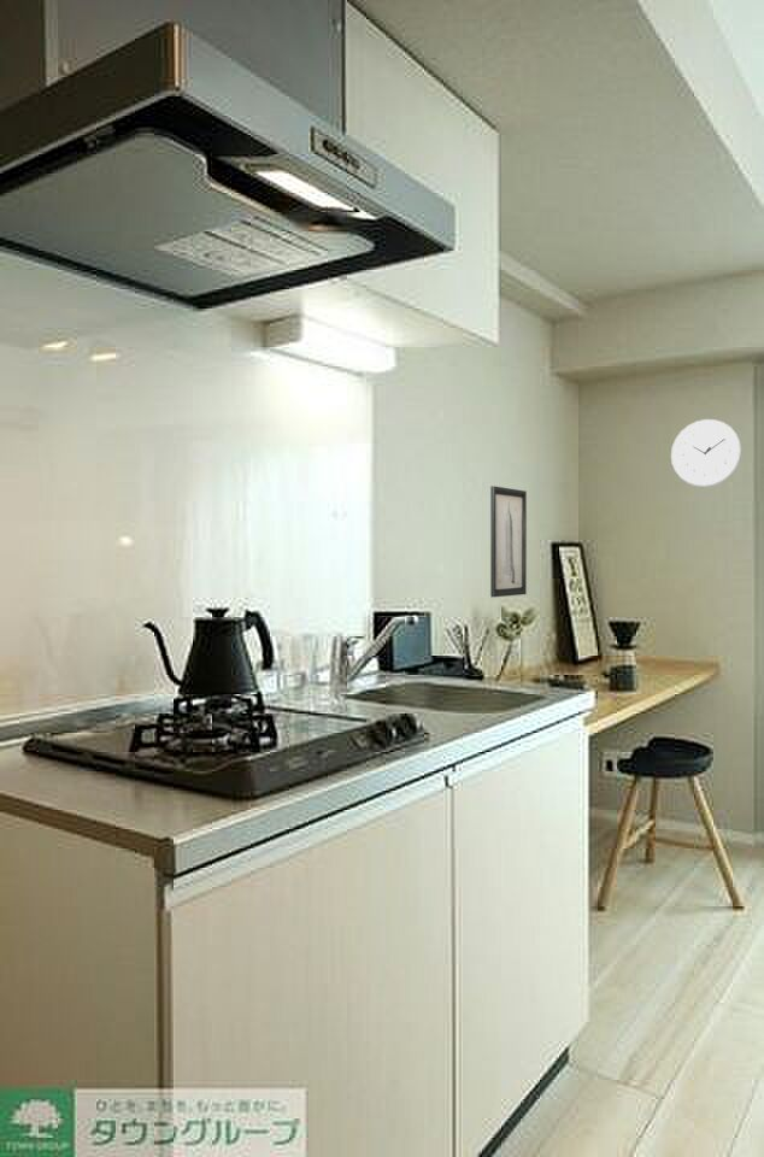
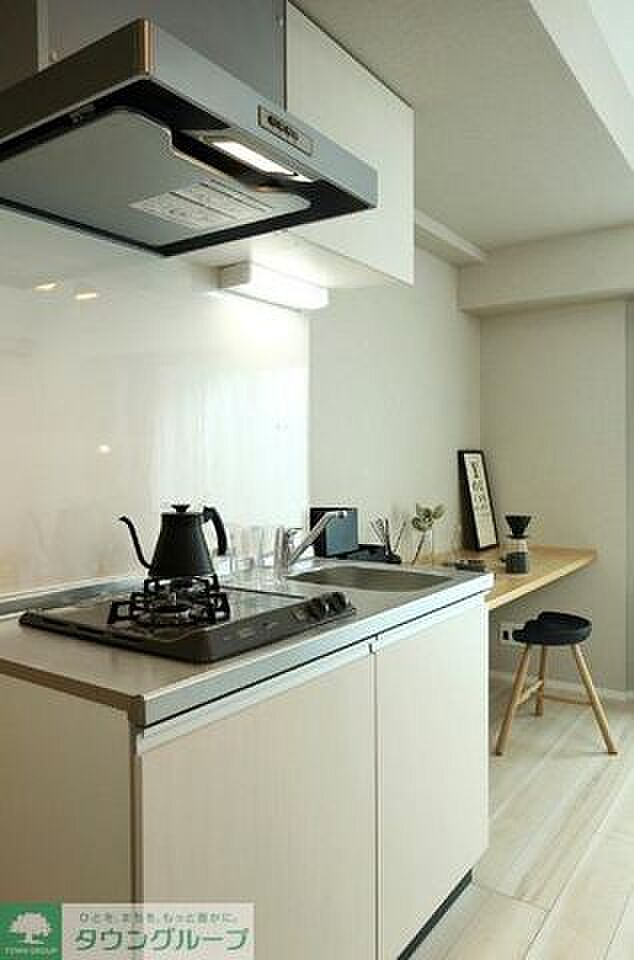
- wall art [489,484,528,598]
- wall clock [670,418,742,488]
